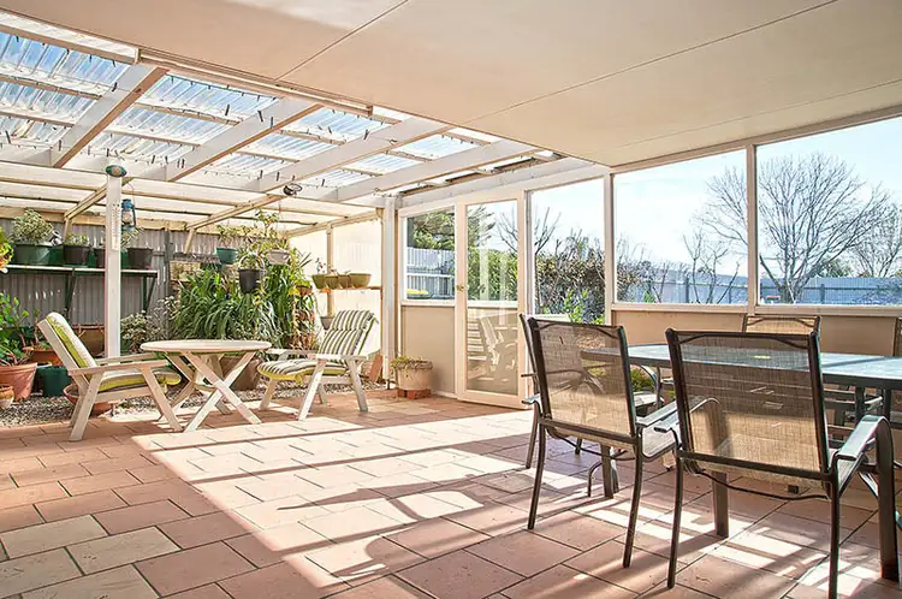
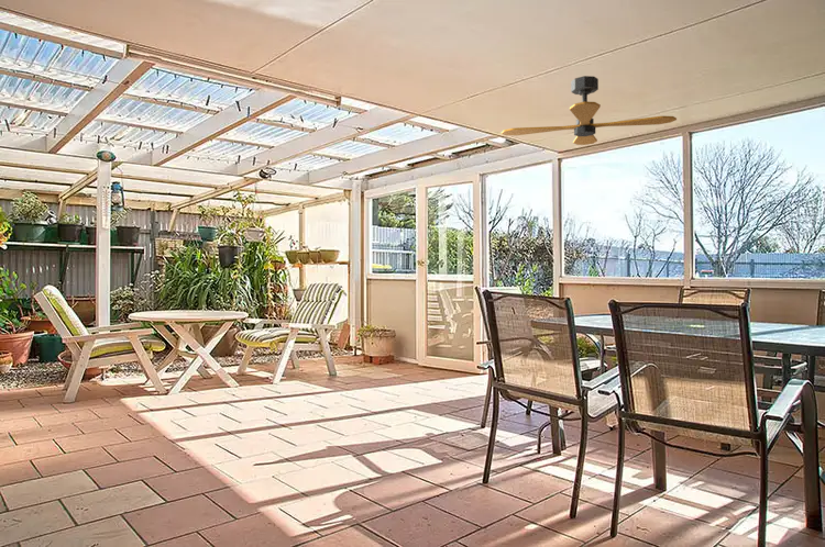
+ ceiling fan [499,75,678,146]
